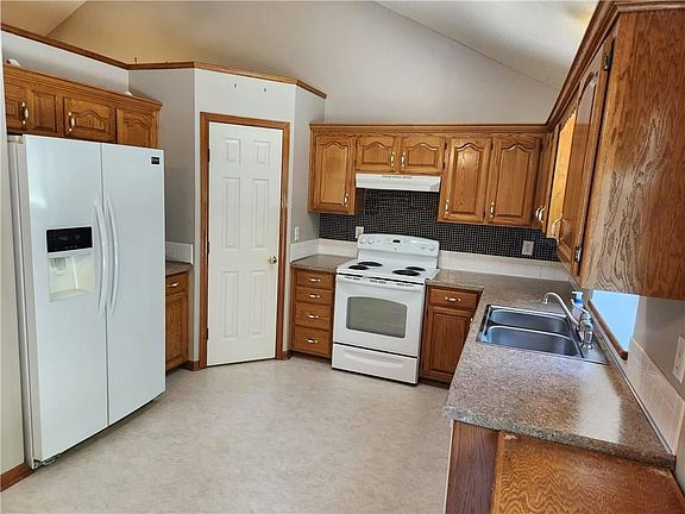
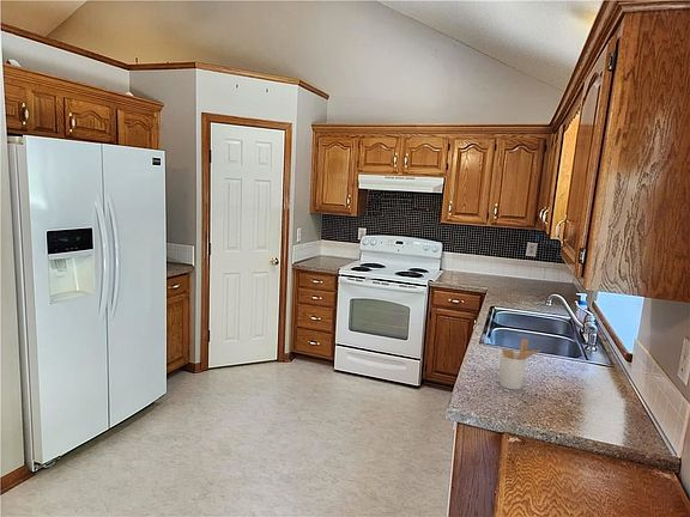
+ utensil holder [498,337,543,391]
